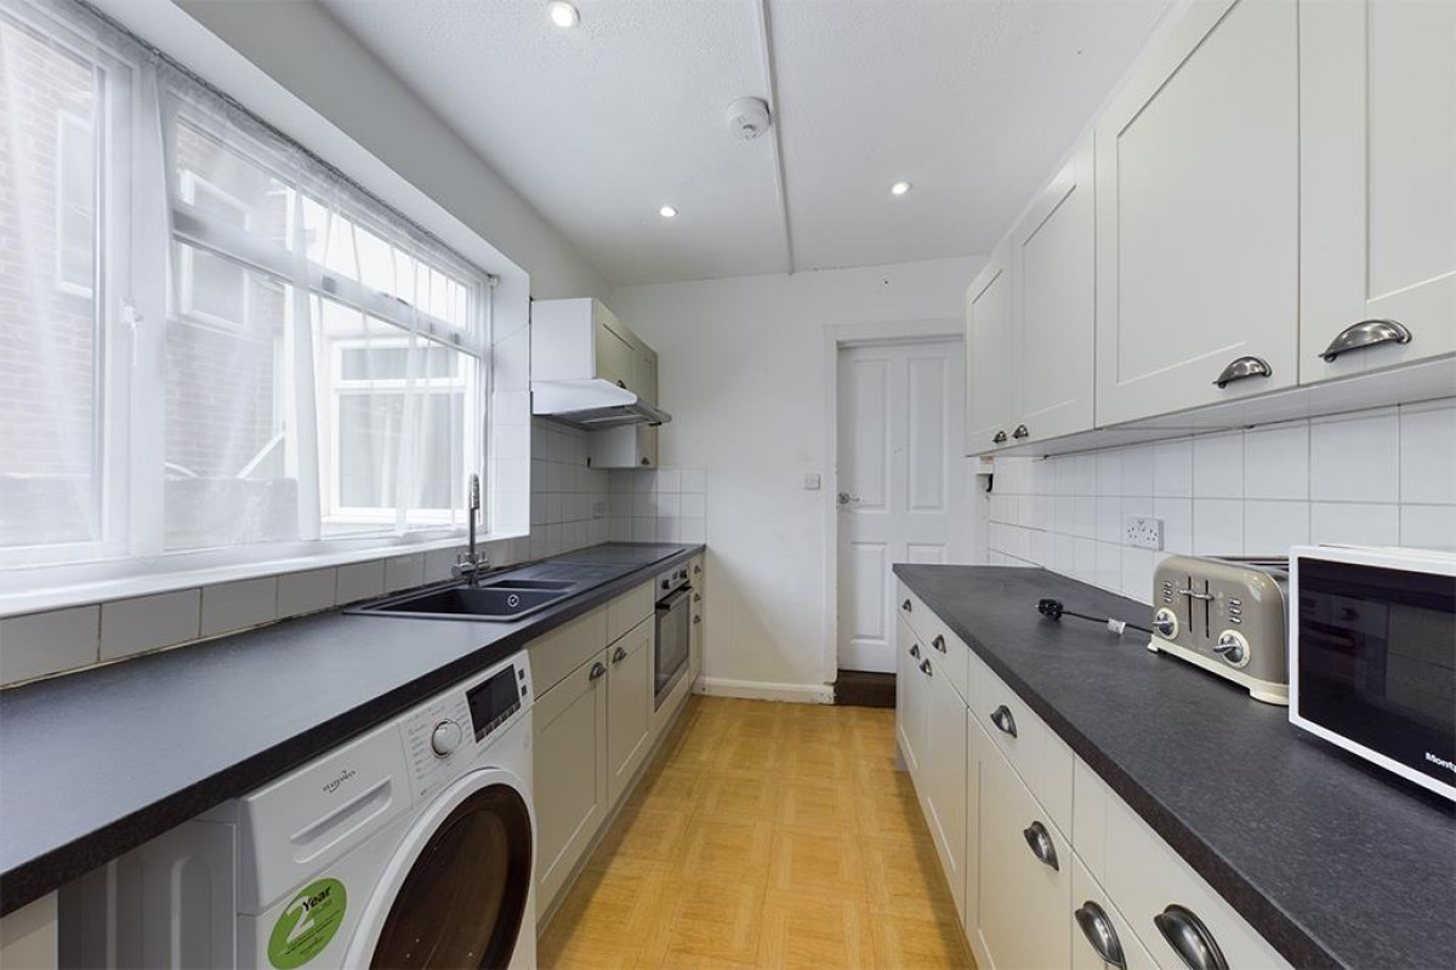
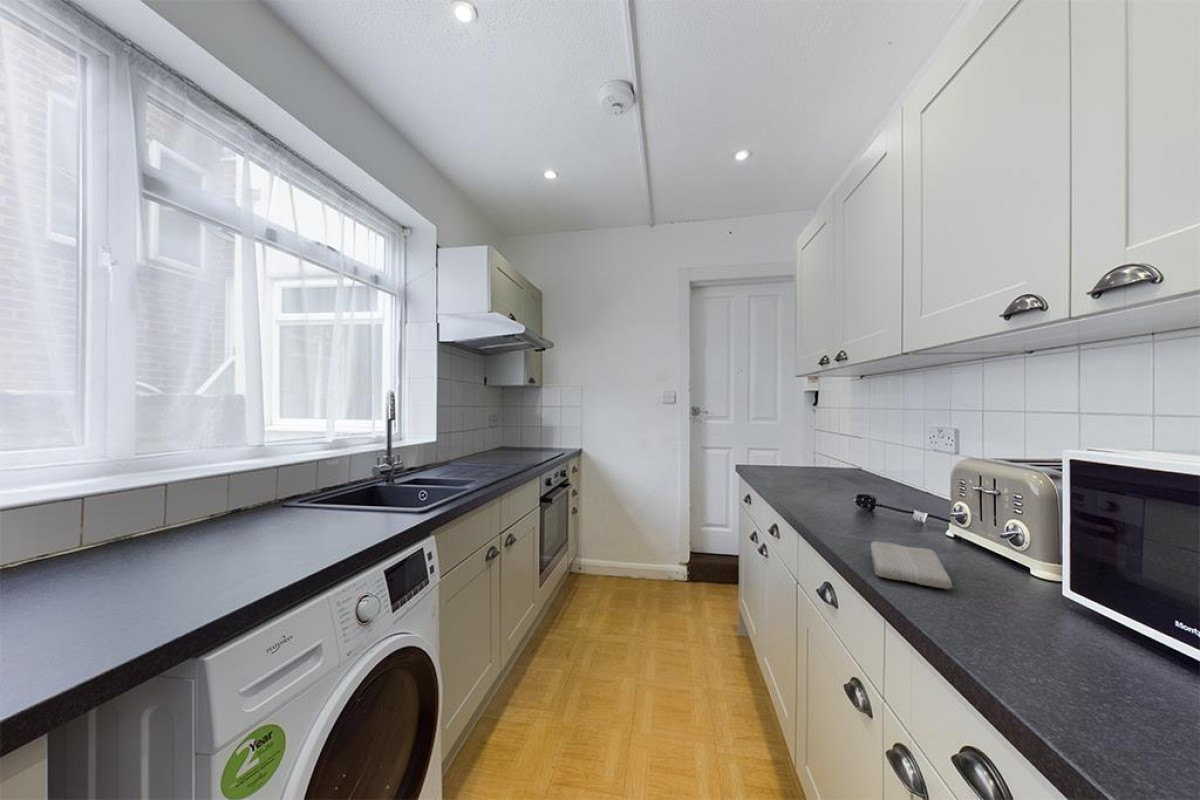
+ washcloth [870,540,954,590]
